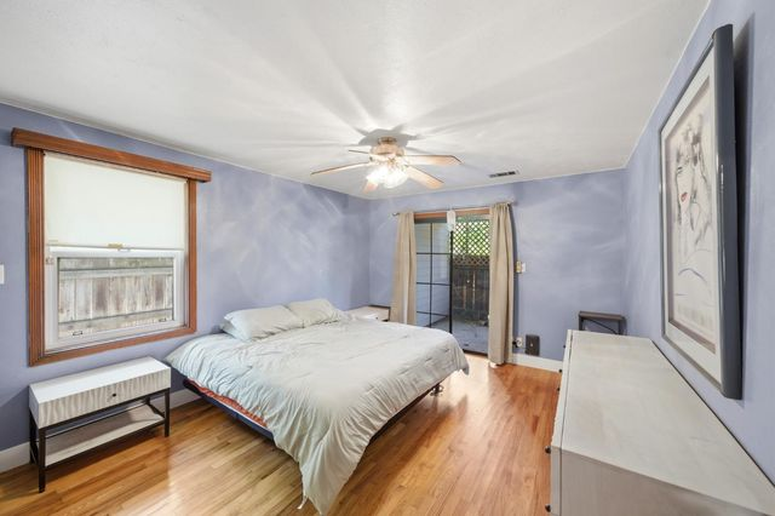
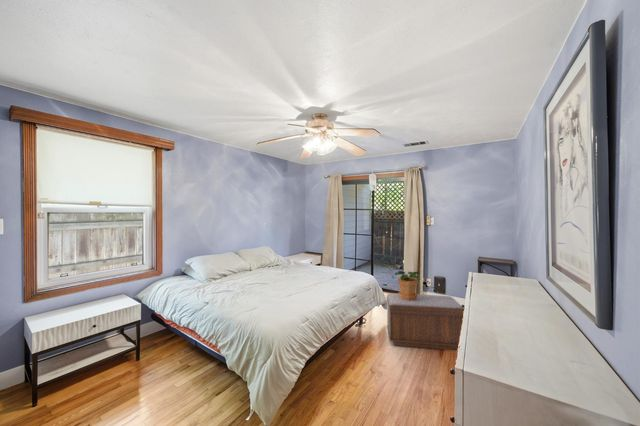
+ bench [386,292,465,351]
+ potted plant [394,270,421,300]
